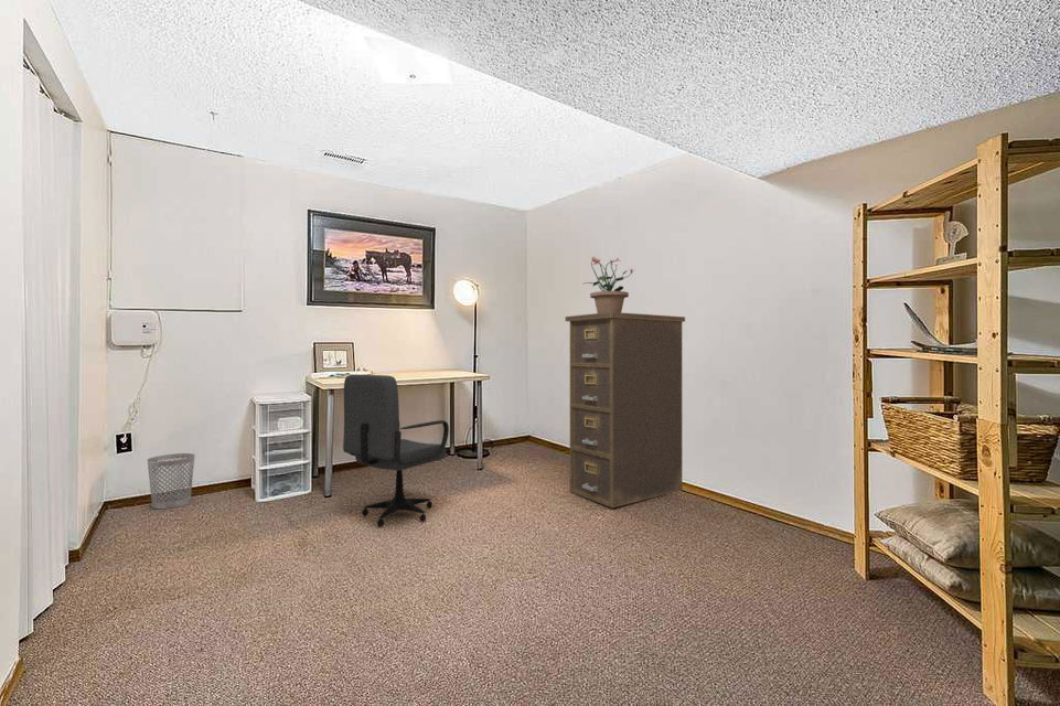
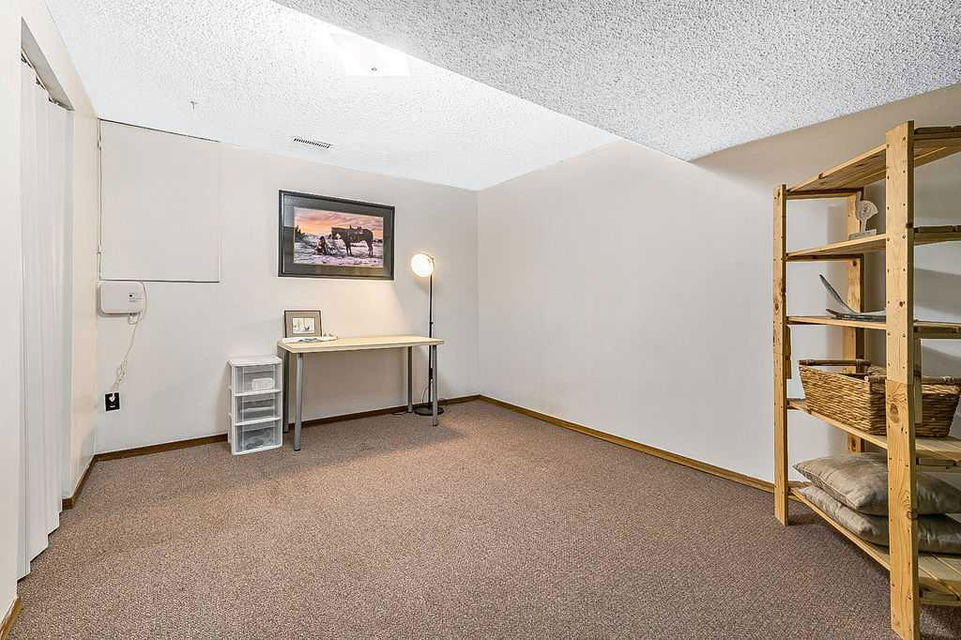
- office chair [342,373,450,527]
- wastebasket [147,452,196,510]
- potted plant [583,256,634,313]
- filing cabinet [565,311,686,509]
